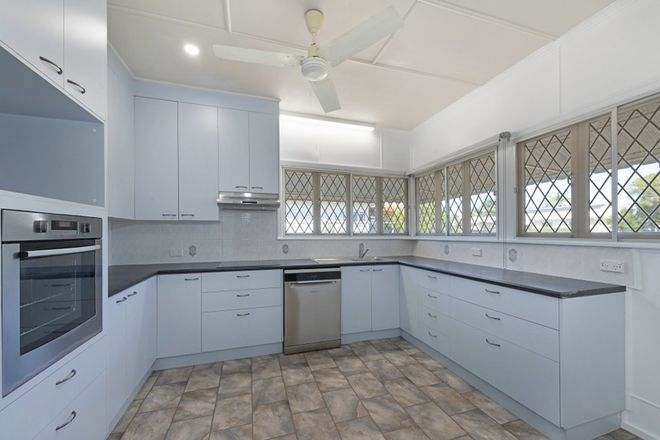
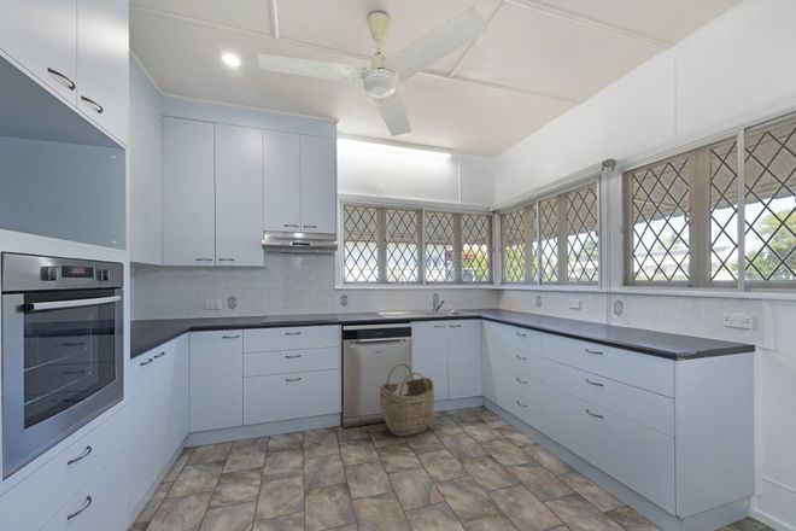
+ woven basket [379,362,435,438]
